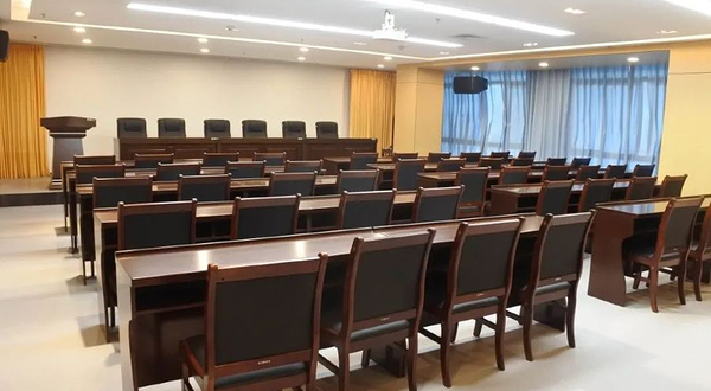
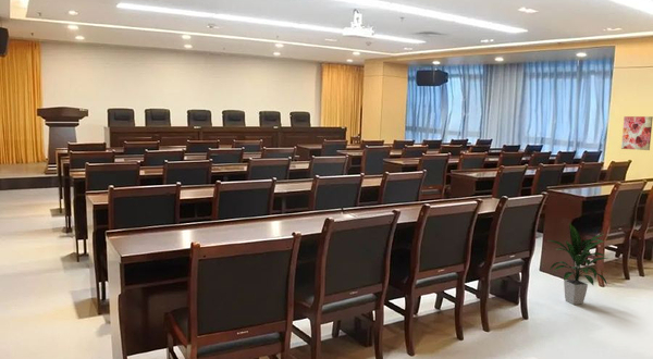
+ wall art [620,115,653,151]
+ indoor plant [549,223,609,306]
